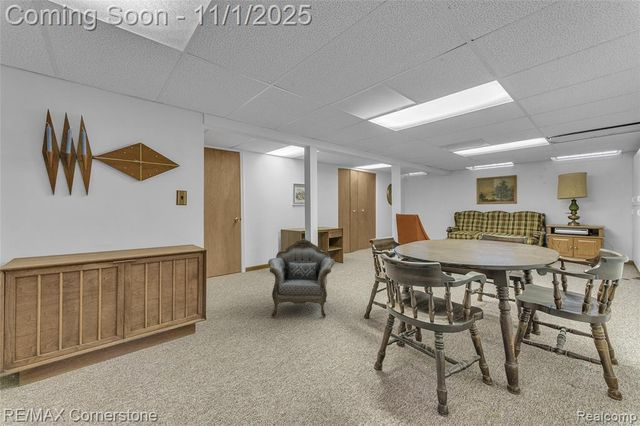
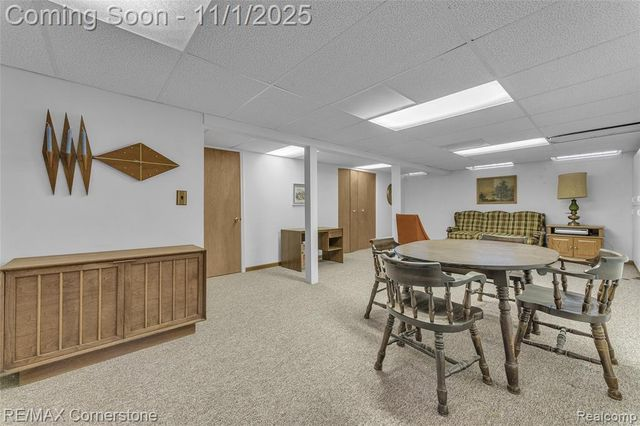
- armchair [267,237,336,318]
